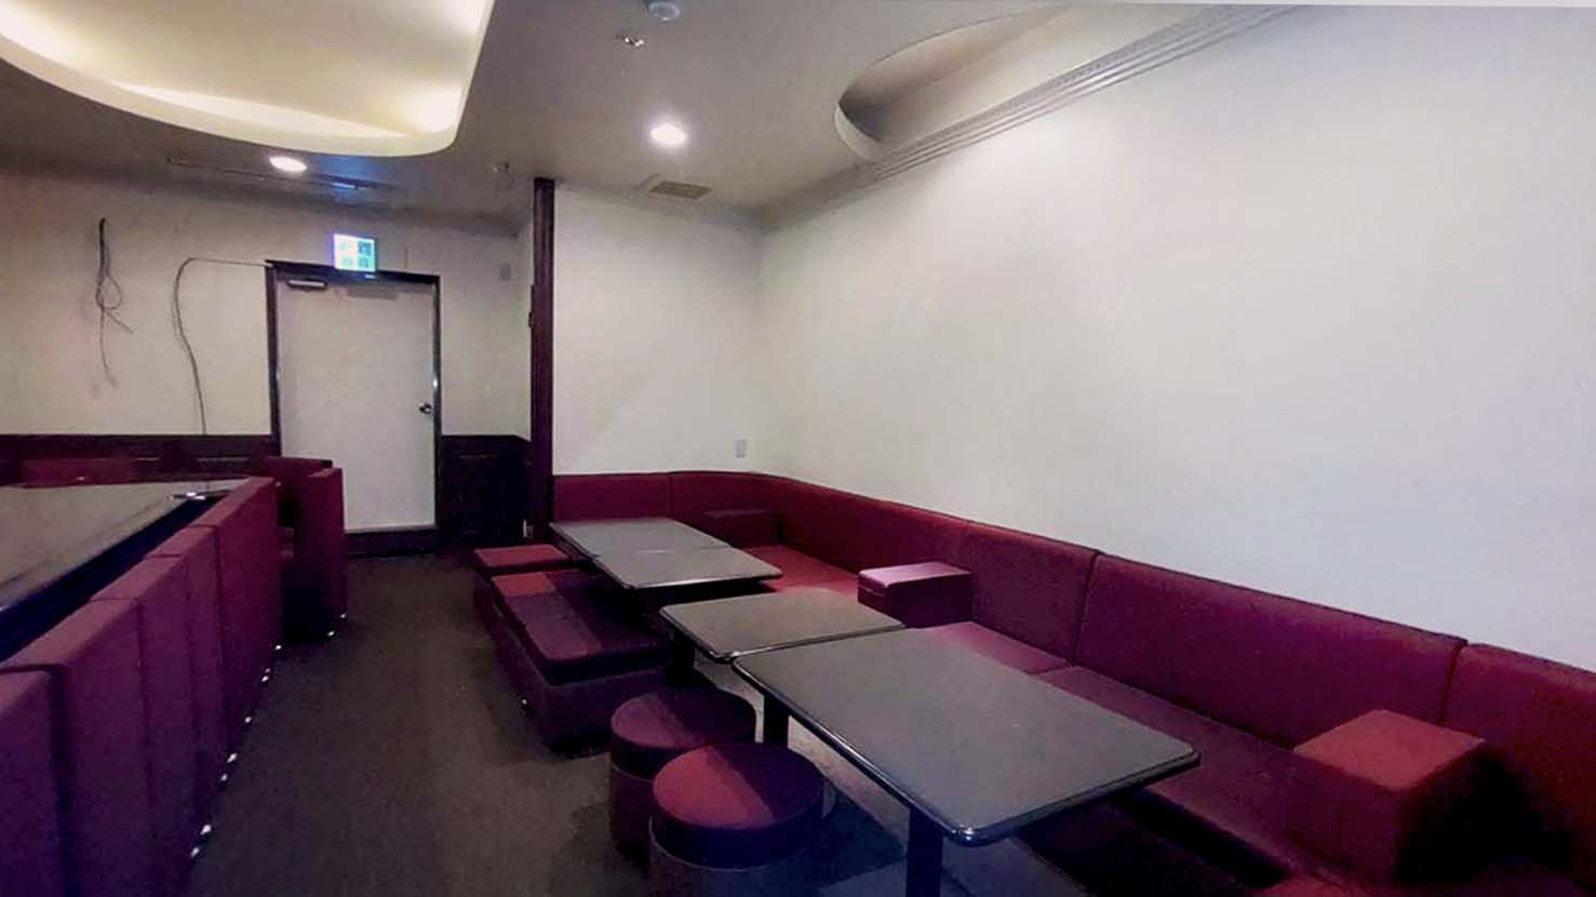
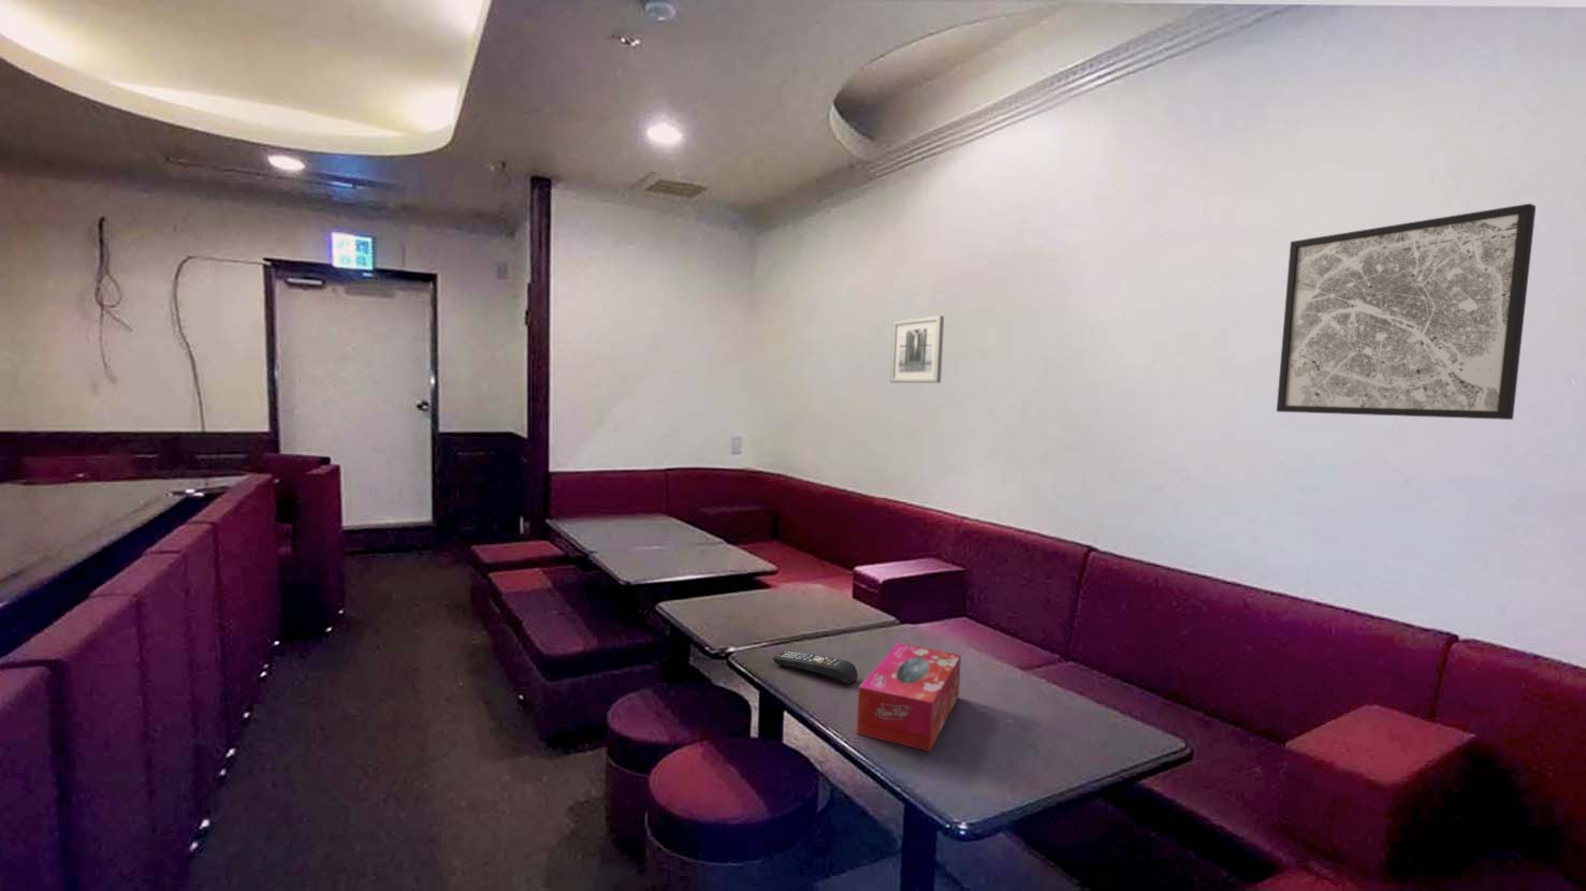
+ wall art [1276,203,1537,420]
+ remote control [772,649,859,685]
+ tissue box [856,642,962,753]
+ wall art [889,315,944,385]
